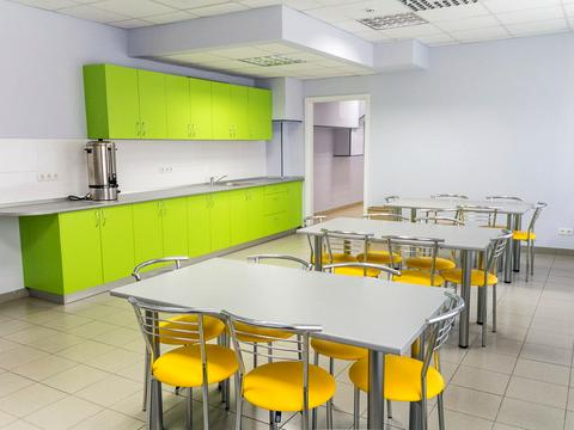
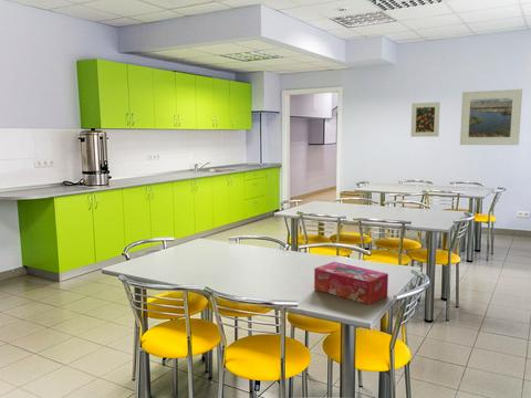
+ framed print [409,101,441,138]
+ tissue box [313,261,389,306]
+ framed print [459,88,523,146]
